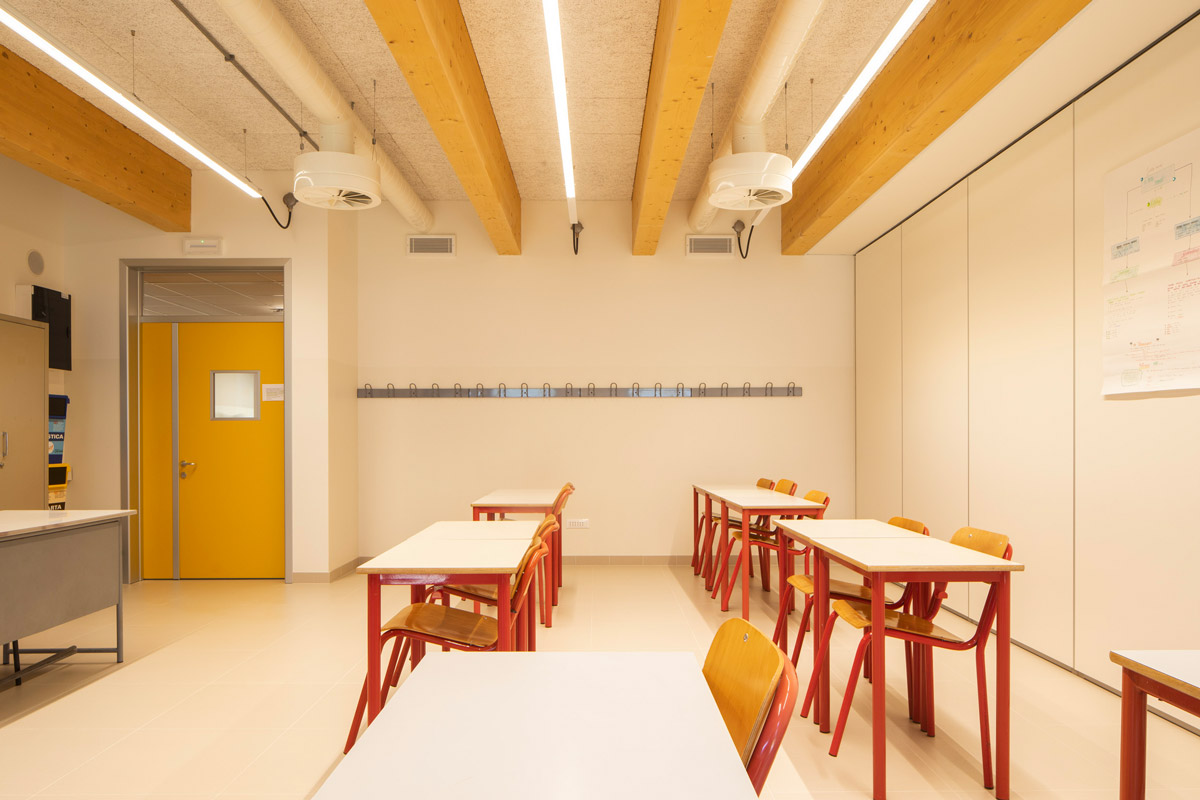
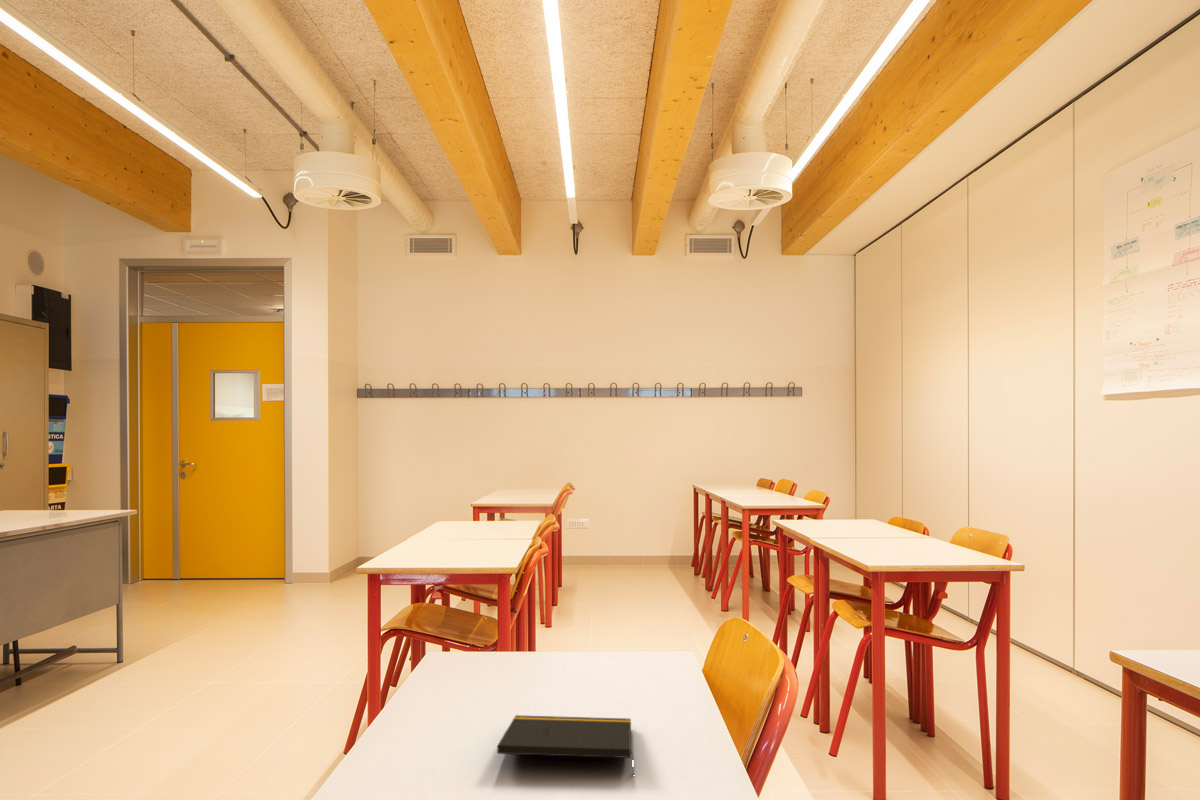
+ notepad [496,714,635,774]
